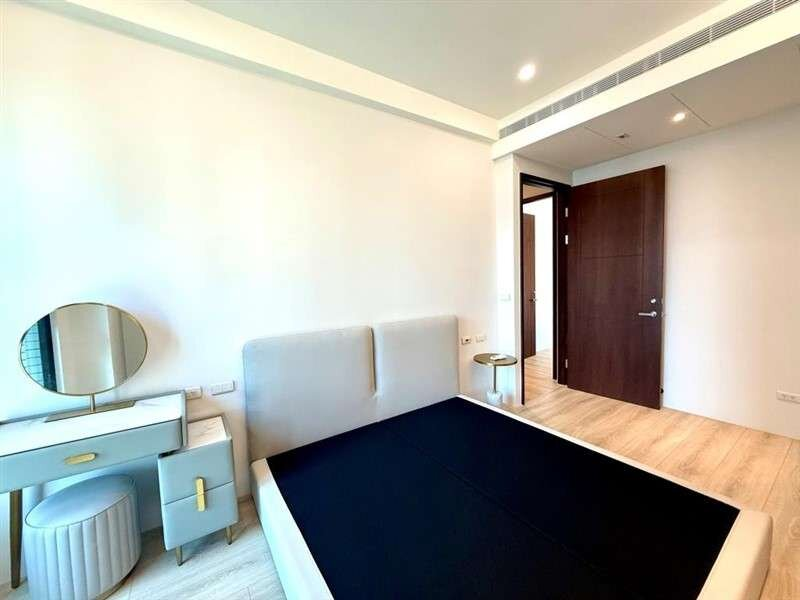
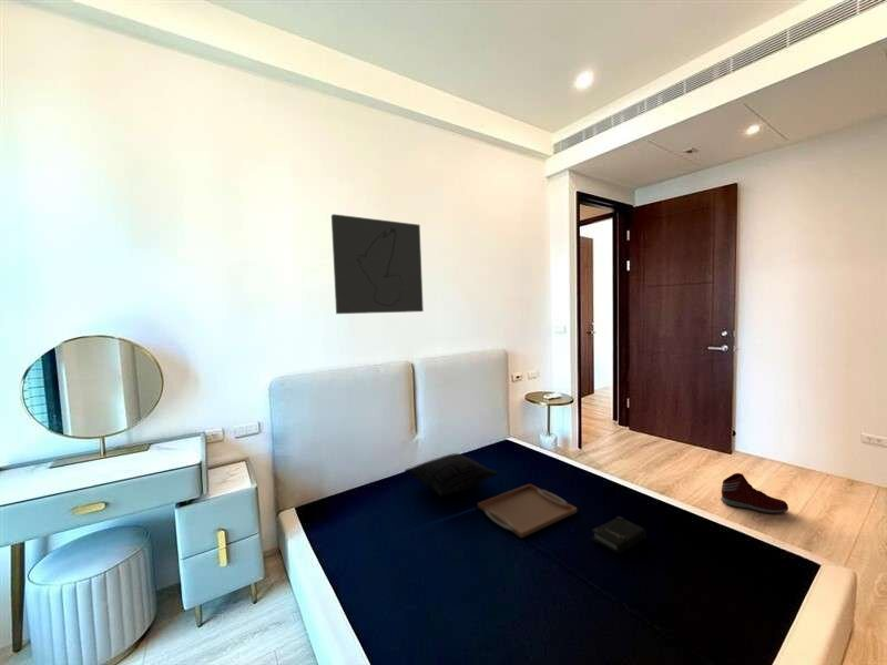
+ hardback book [591,515,648,555]
+ wall art [330,213,425,315]
+ serving tray [477,483,578,539]
+ pillow [404,452,501,498]
+ sneaker [720,472,789,515]
